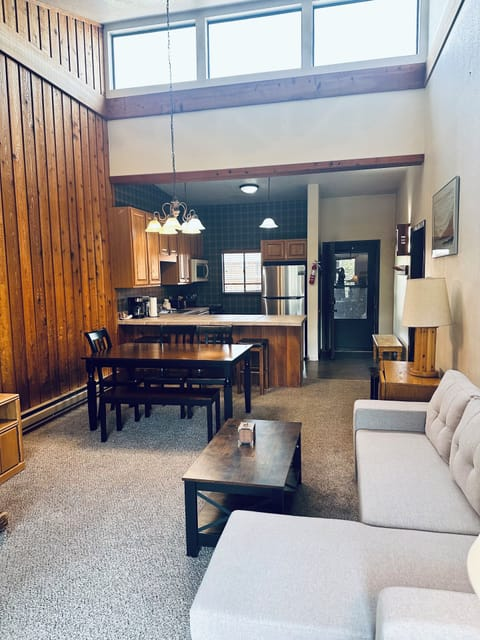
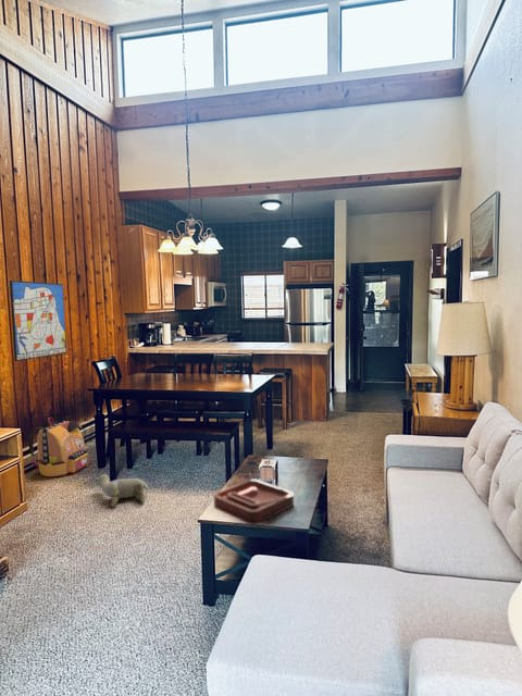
+ plush toy [94,473,149,508]
+ backpack [27,417,89,477]
+ decorative tray [213,478,295,525]
+ wall art [9,279,67,362]
